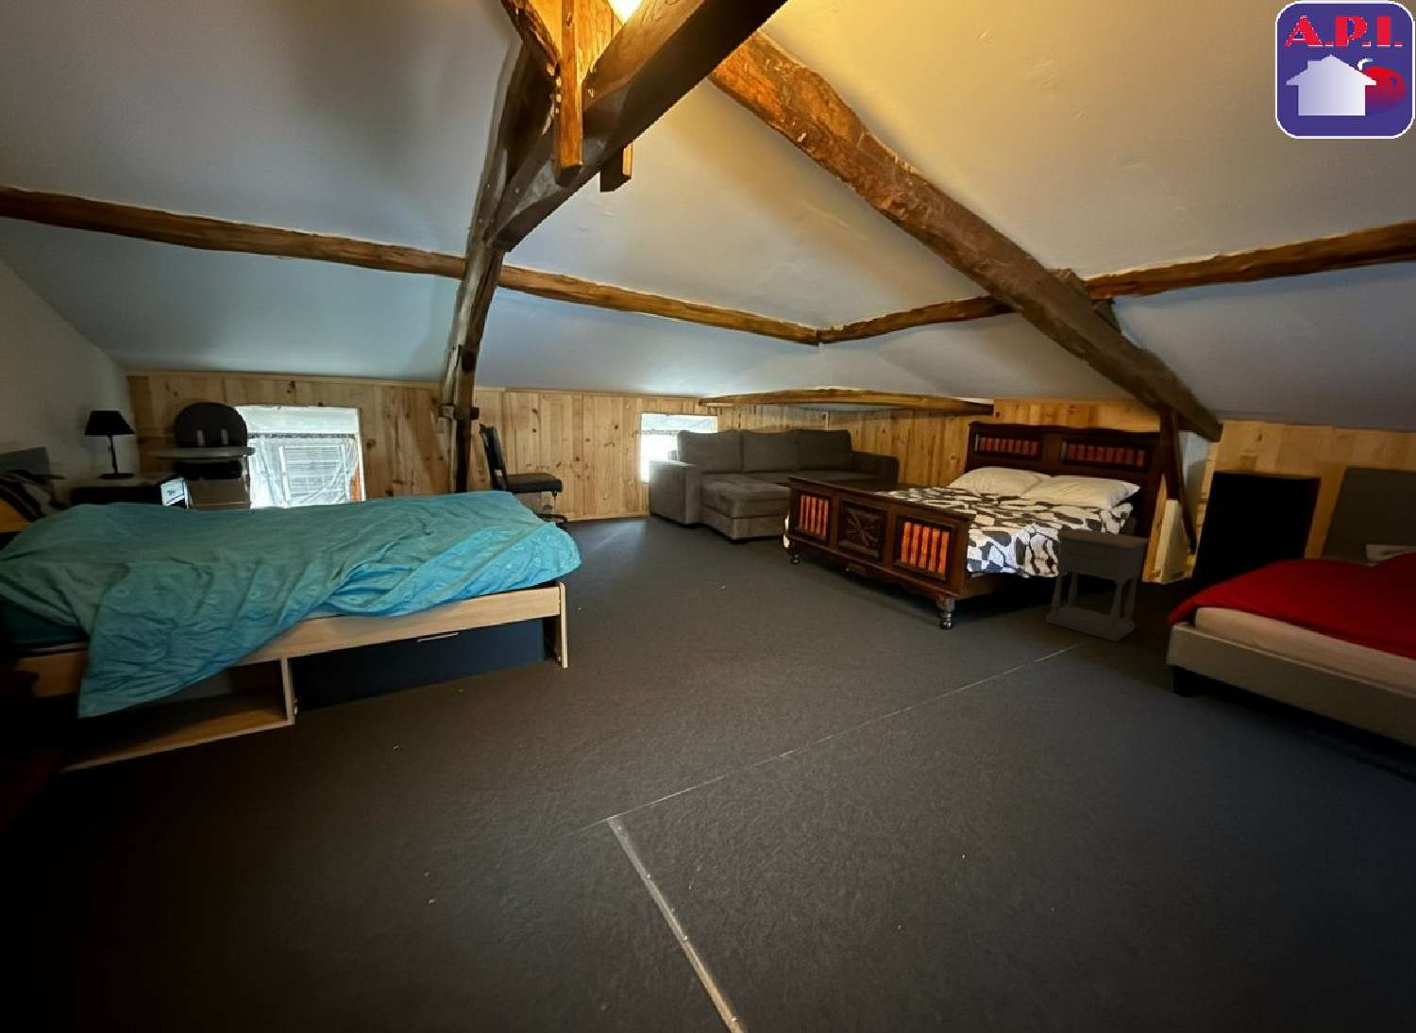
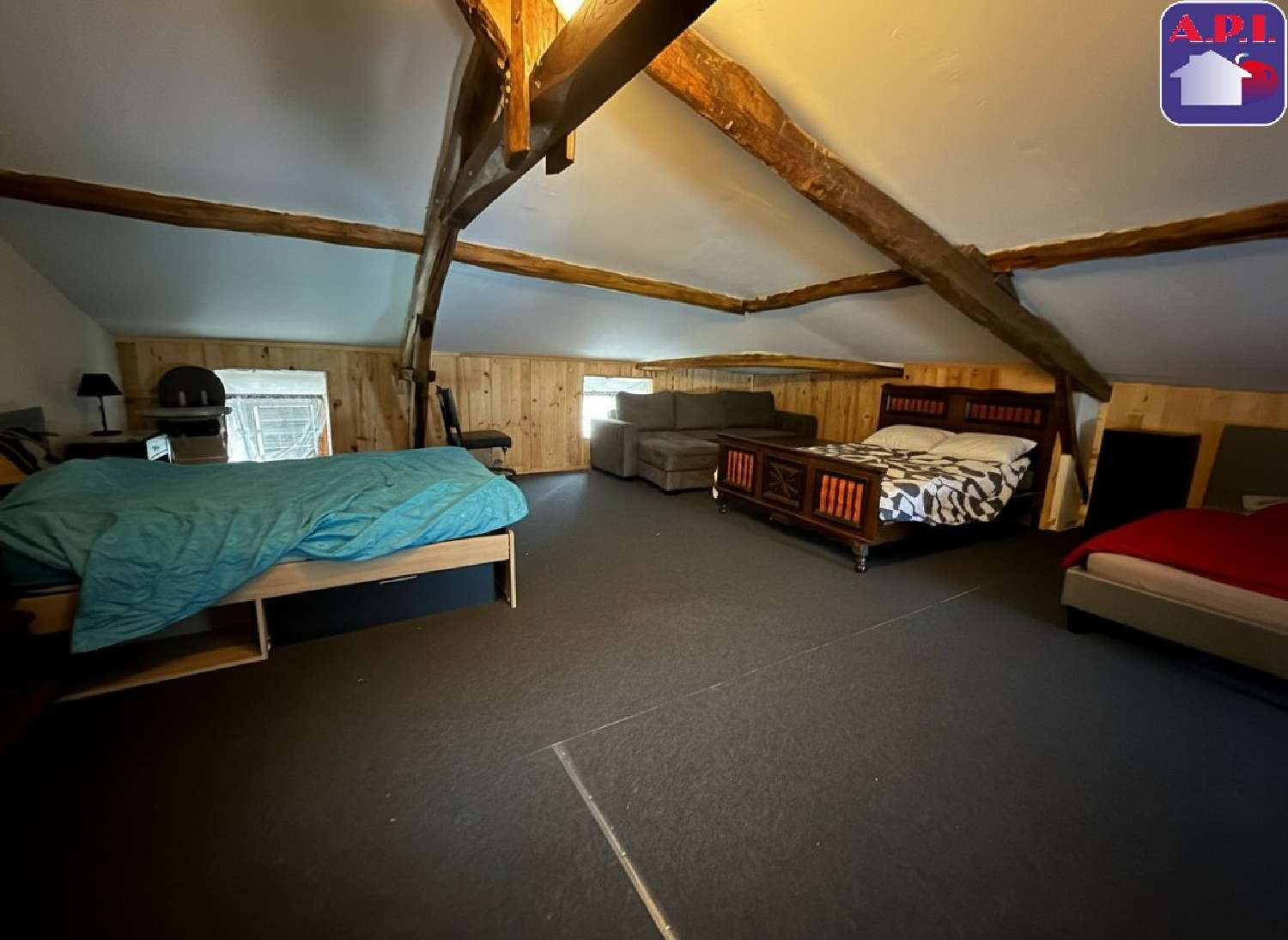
- nightstand [1046,527,1152,643]
